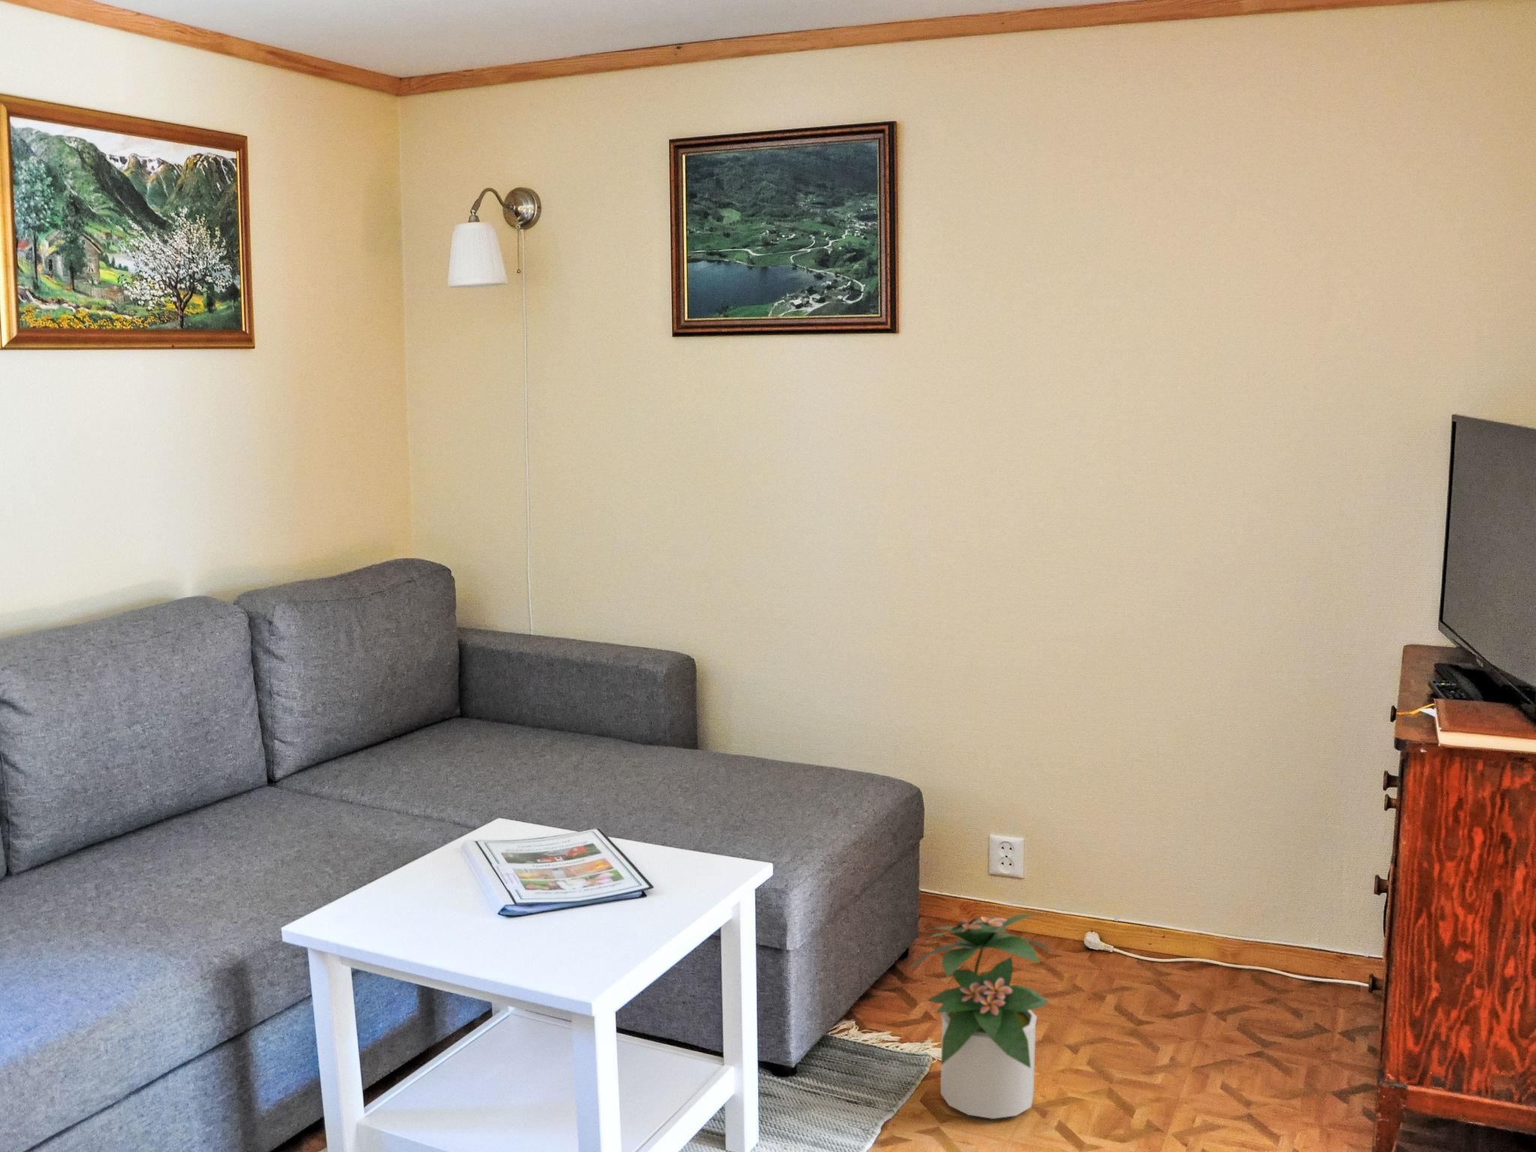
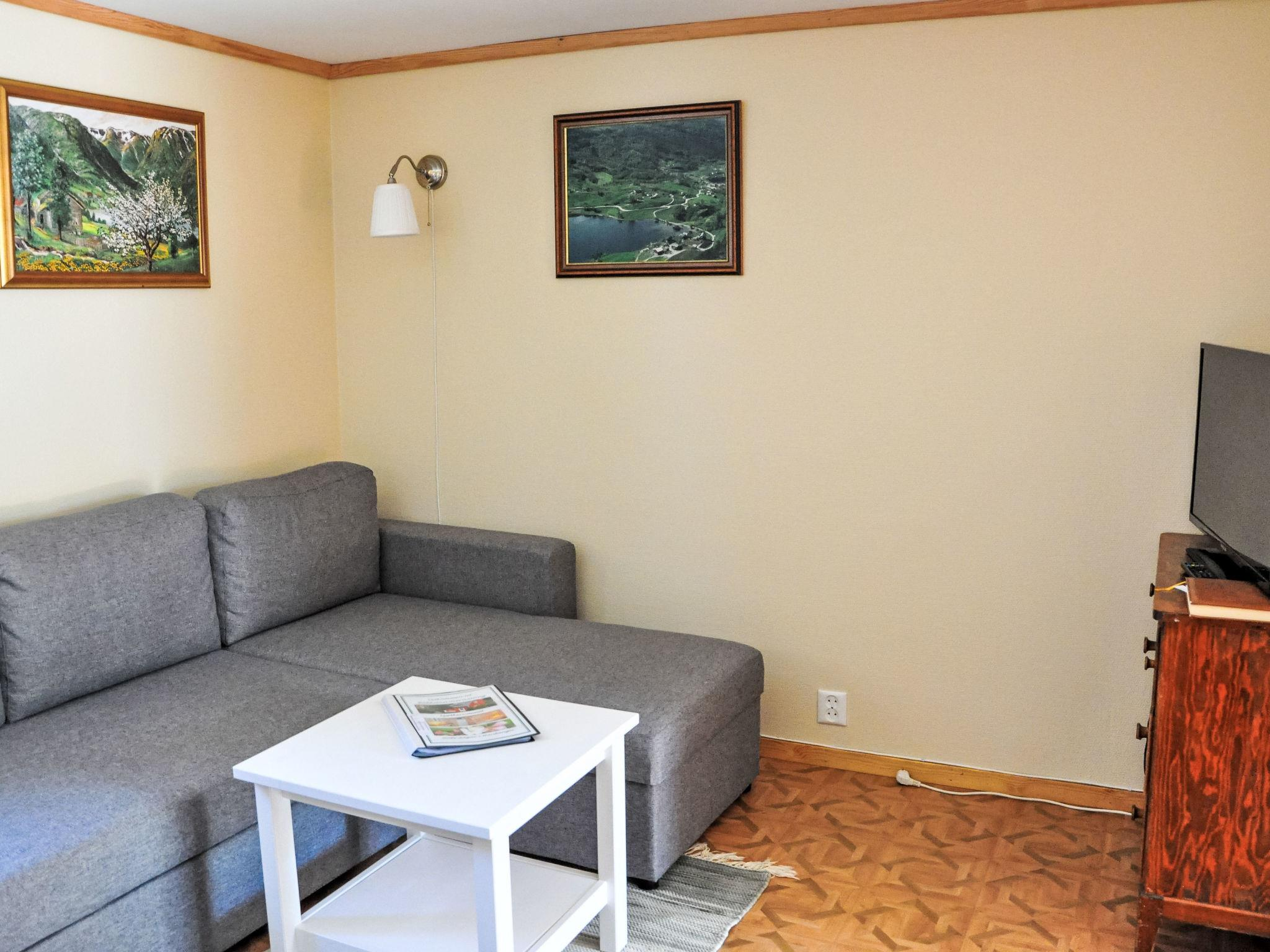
- potted plant [905,912,1053,1119]
